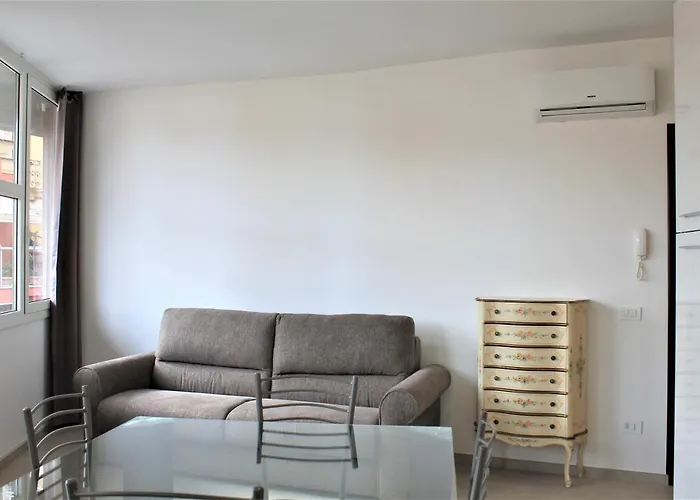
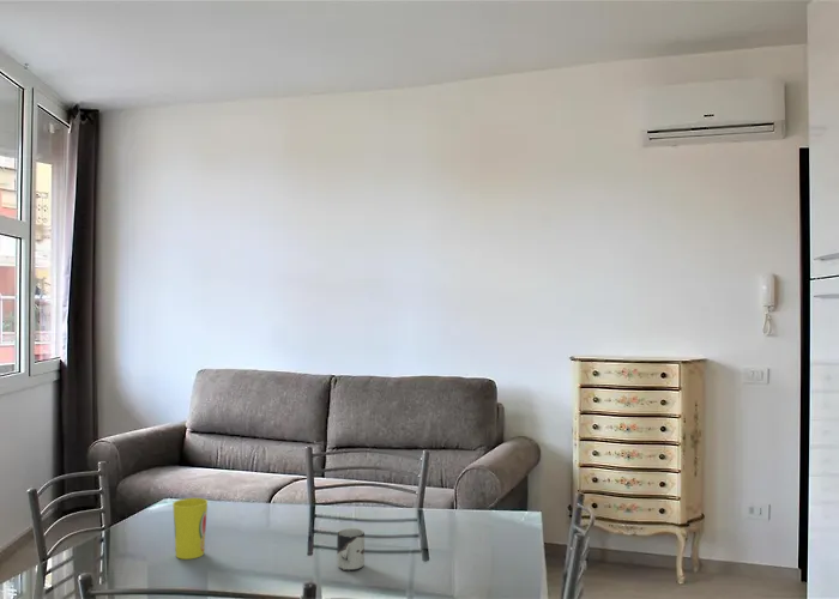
+ cup [336,527,366,573]
+ cup [171,497,209,561]
